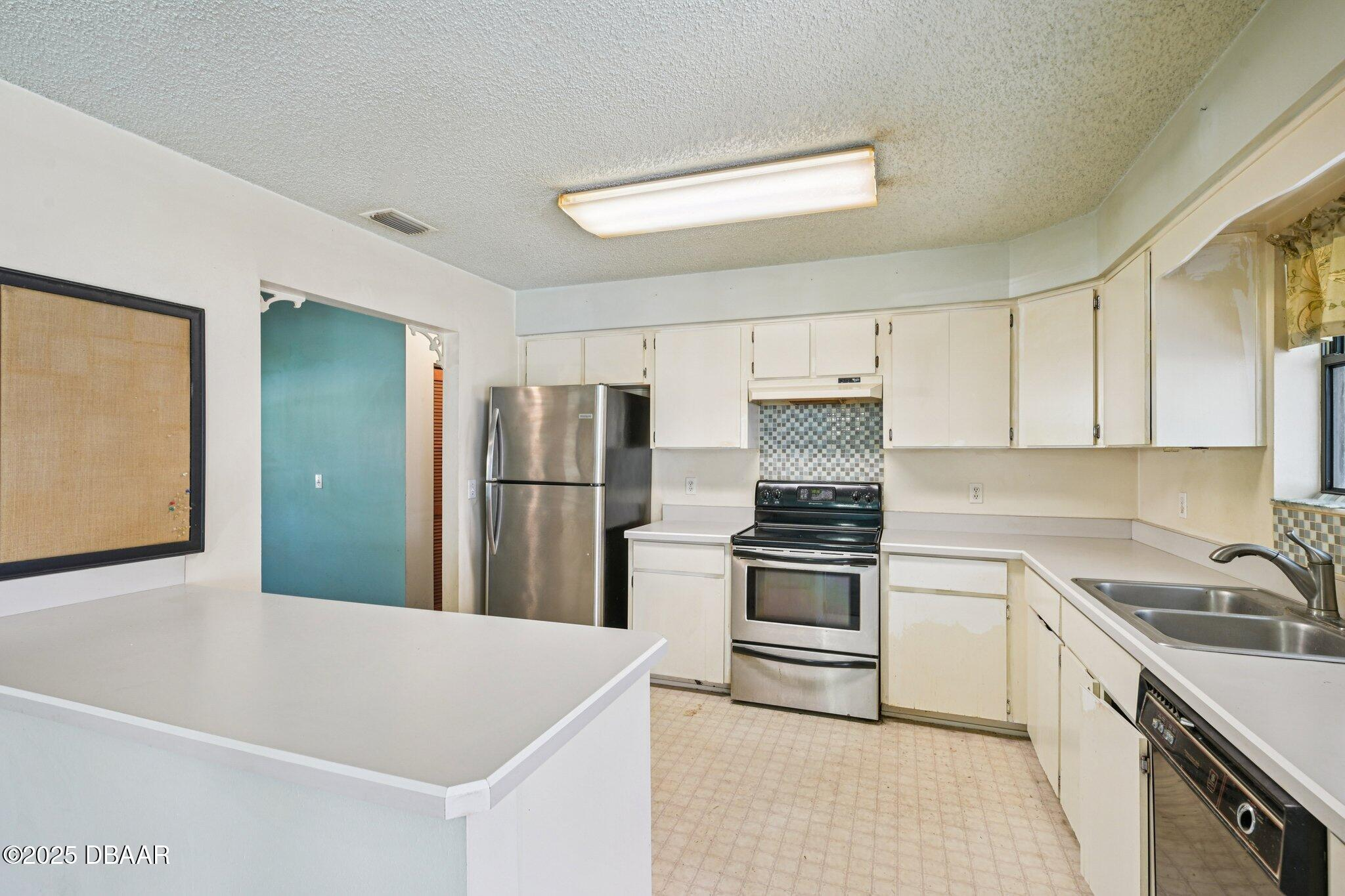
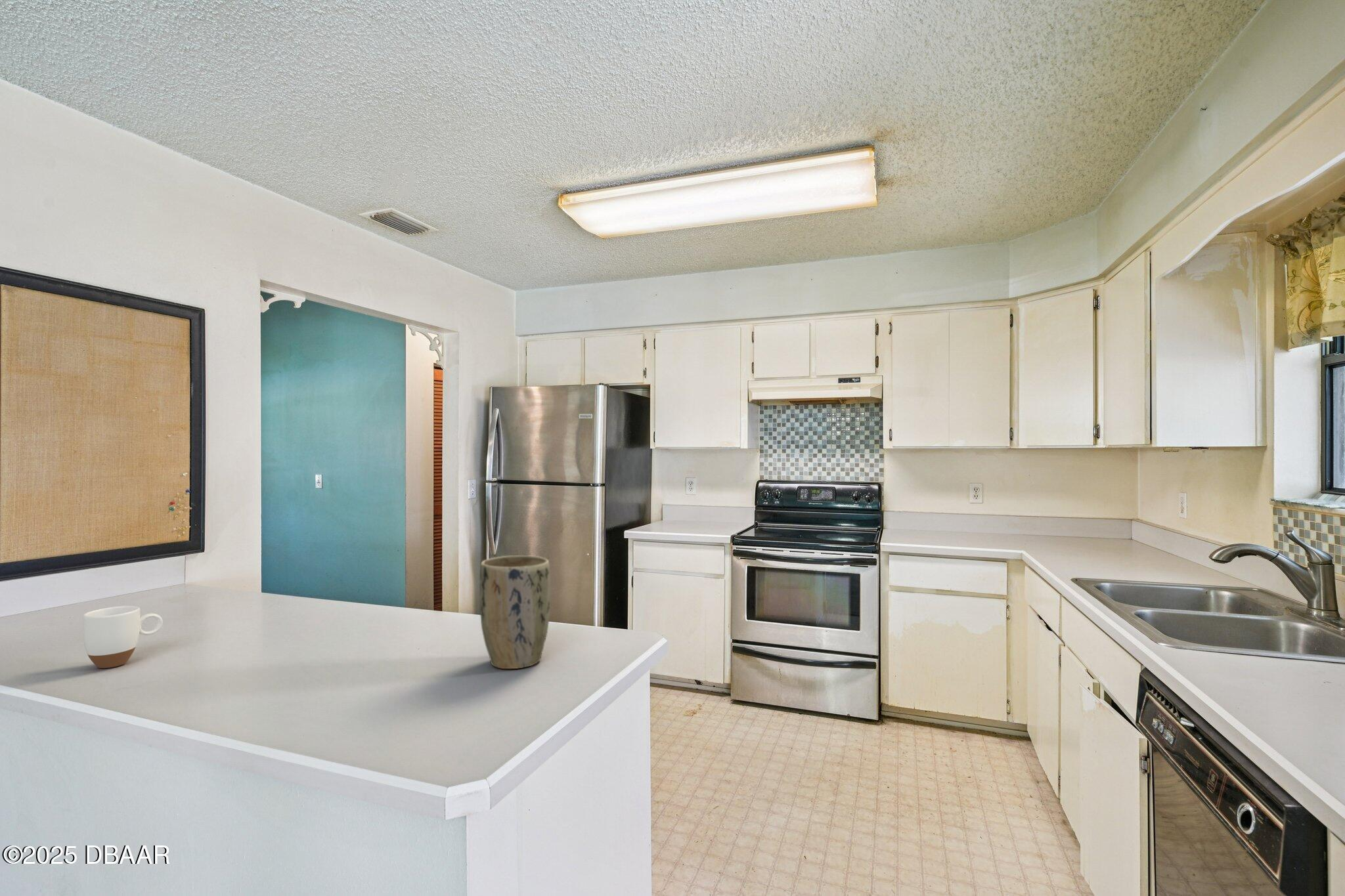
+ mug [82,605,164,669]
+ plant pot [479,555,551,670]
